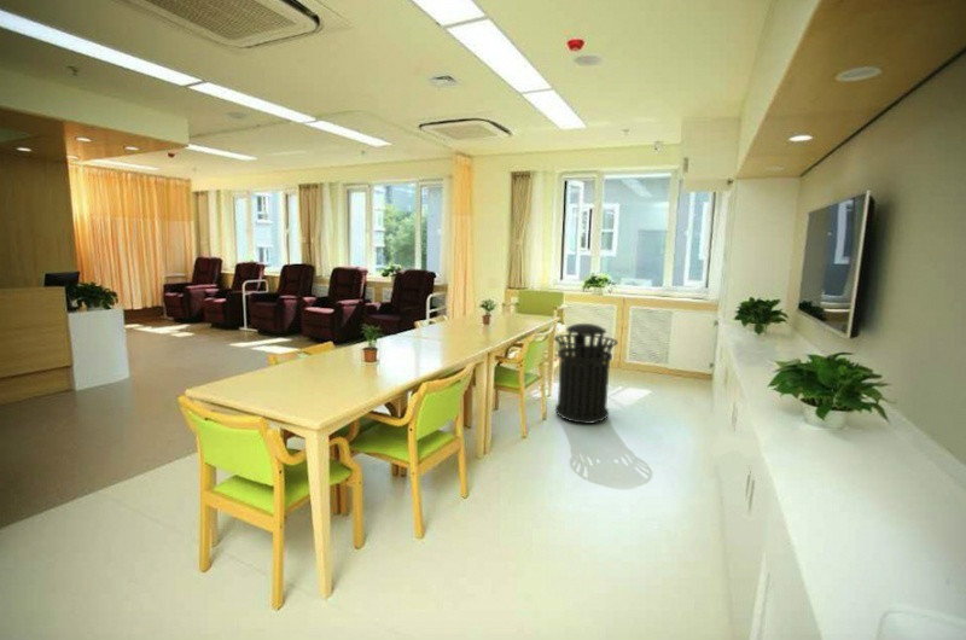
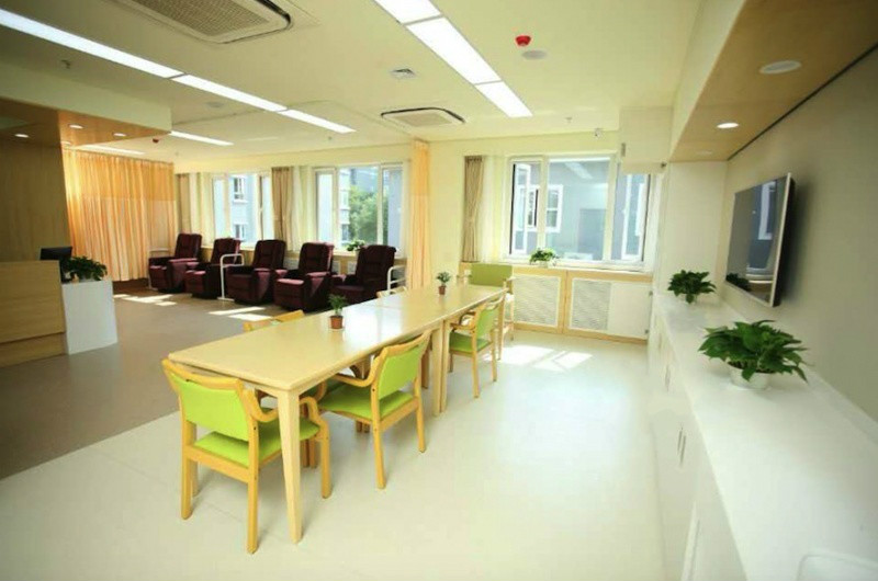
- trash can [553,322,619,425]
